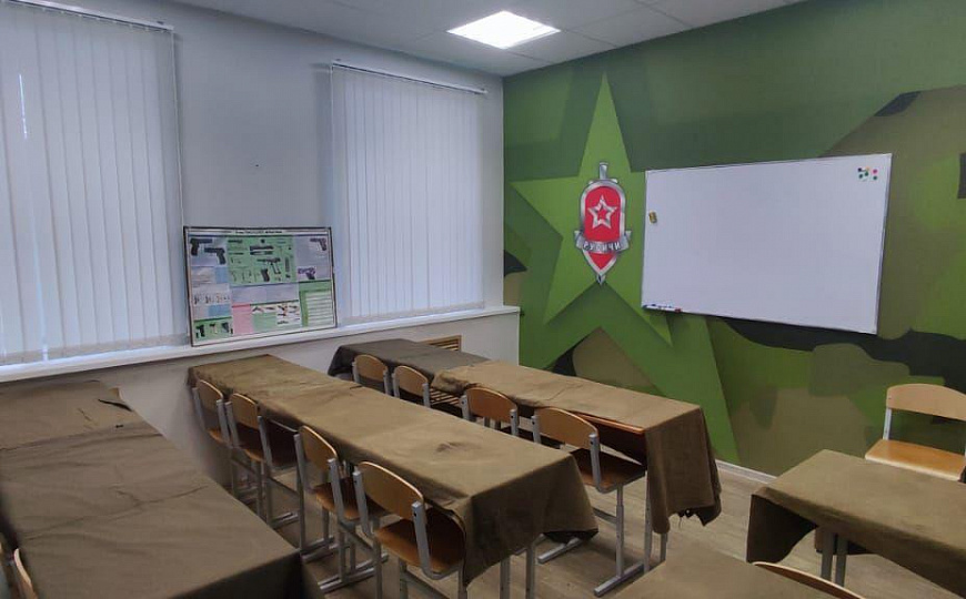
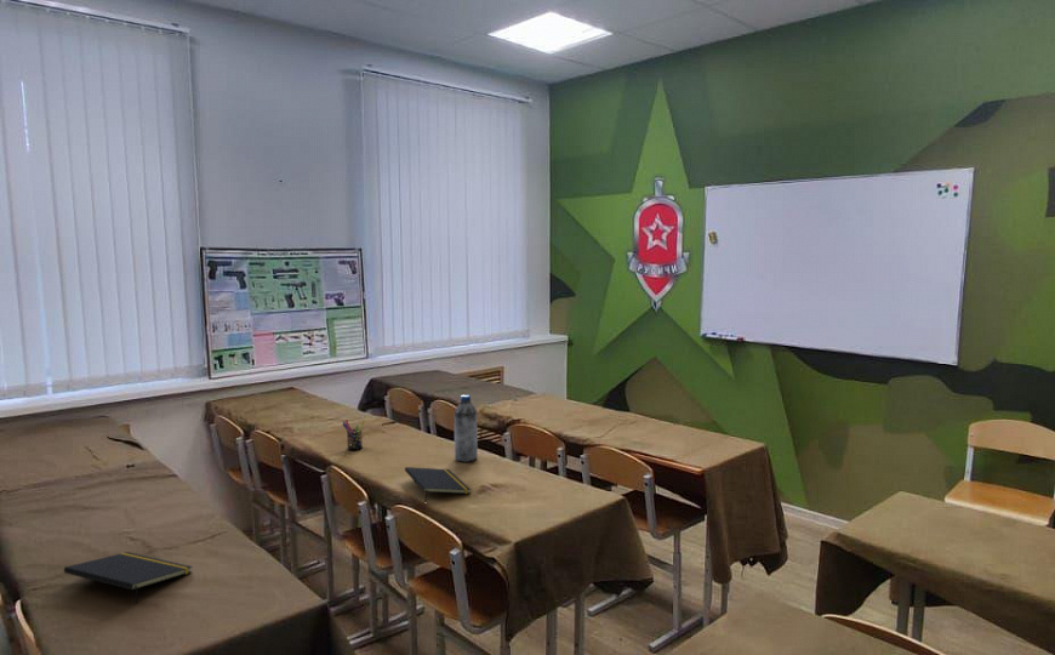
+ notepad [404,466,472,501]
+ water bottle [454,394,479,463]
+ notepad [63,551,194,605]
+ pen holder [342,418,366,451]
